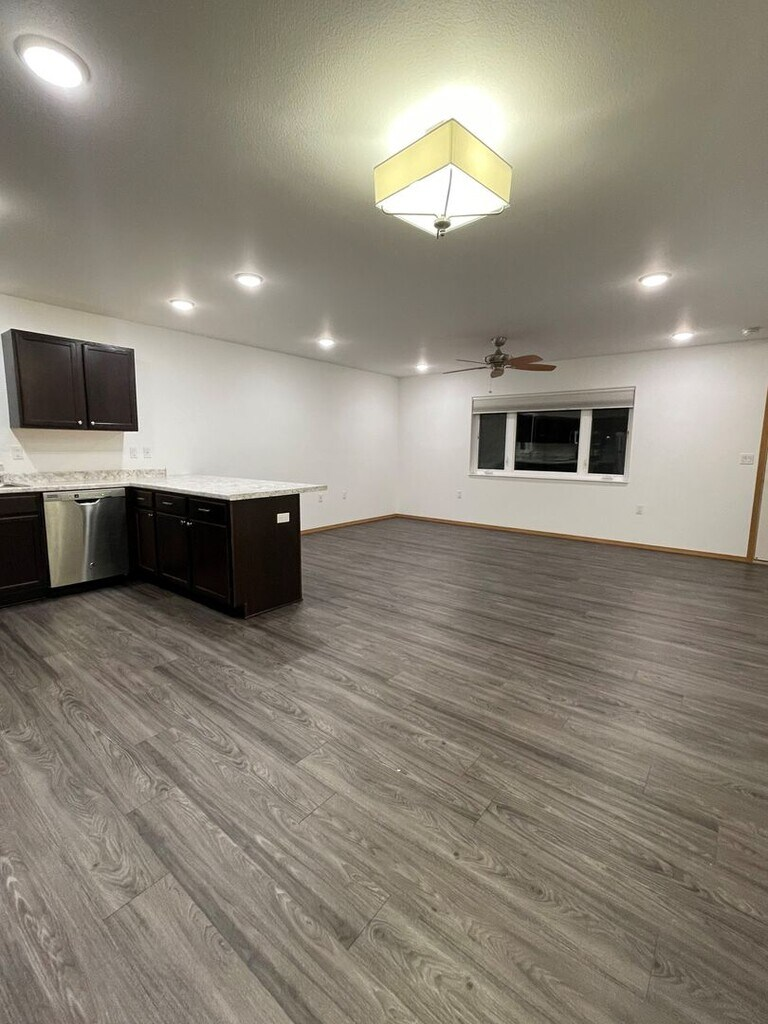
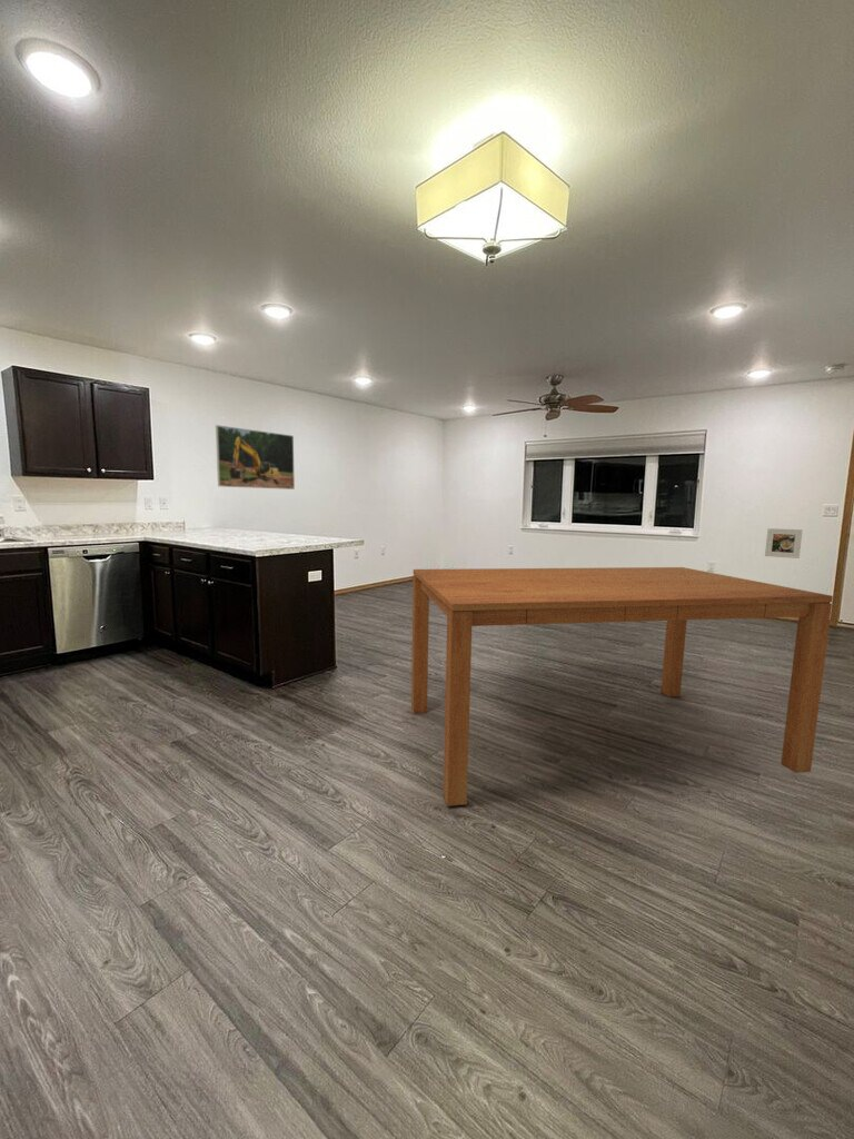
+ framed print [215,424,296,491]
+ dining table [410,566,834,808]
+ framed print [764,527,804,559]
